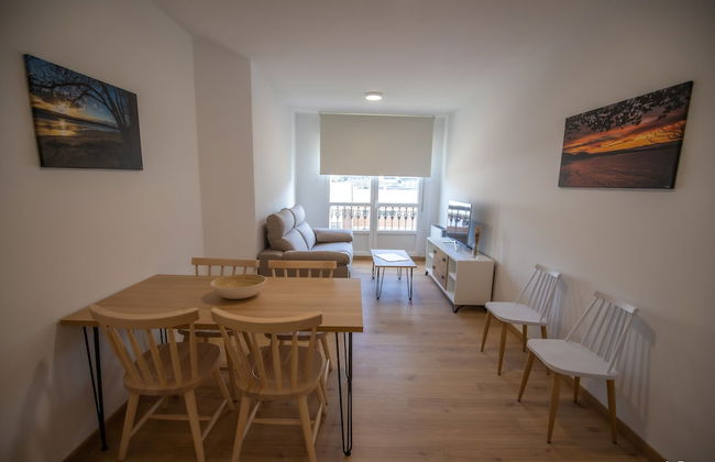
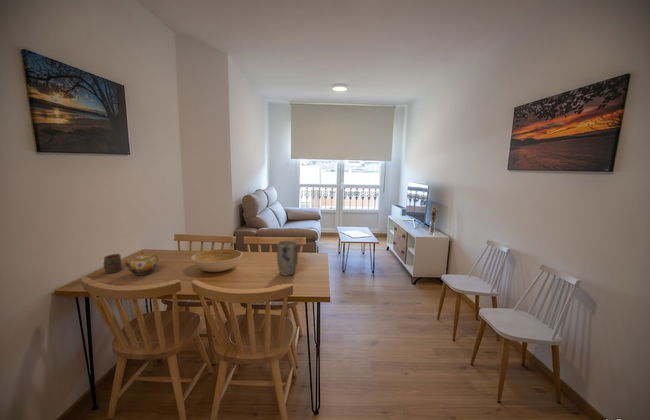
+ teapot [123,251,160,277]
+ plant pot [276,239,299,277]
+ cup [102,253,123,274]
